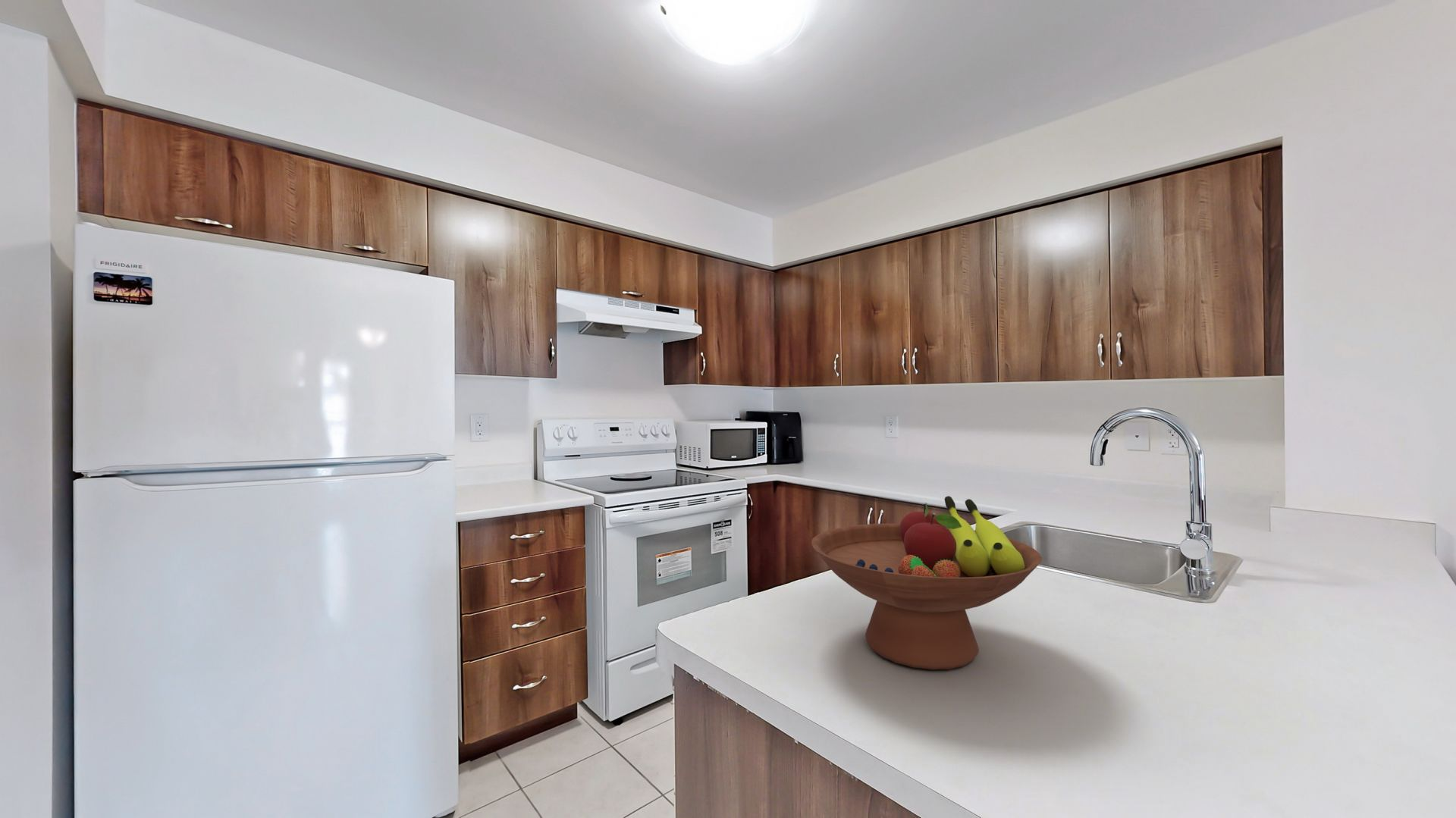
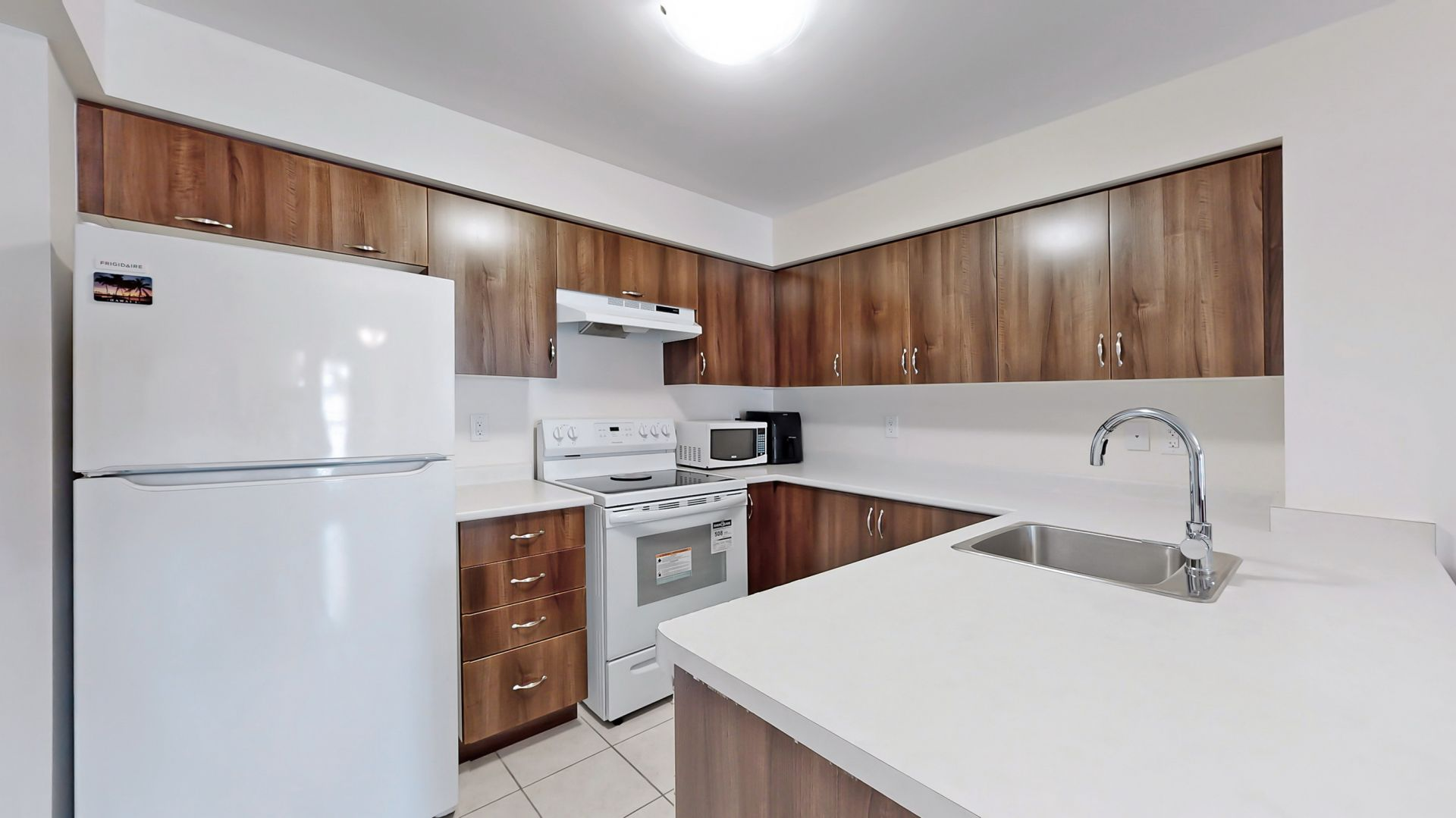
- fruit bowl [811,495,1043,670]
